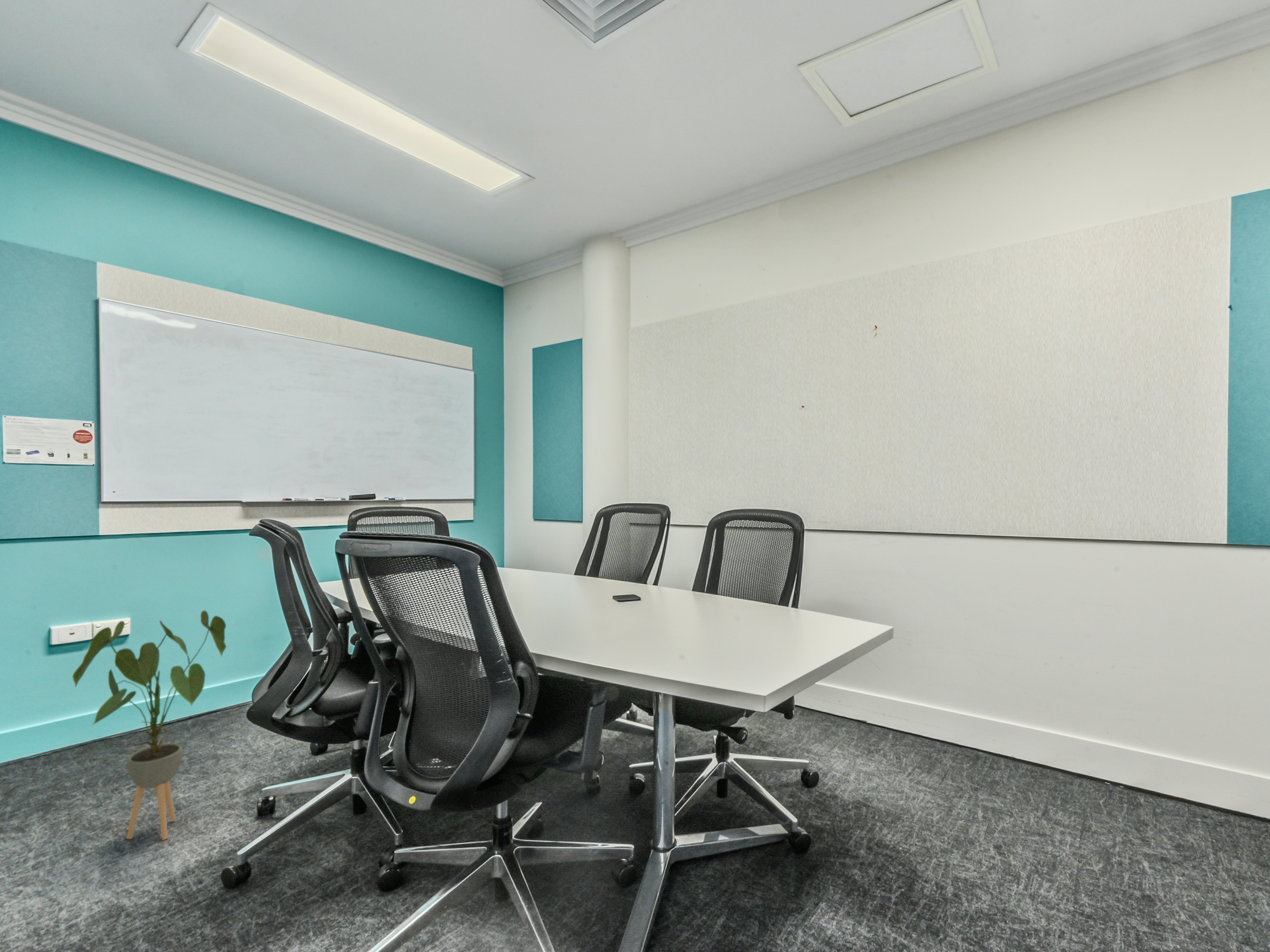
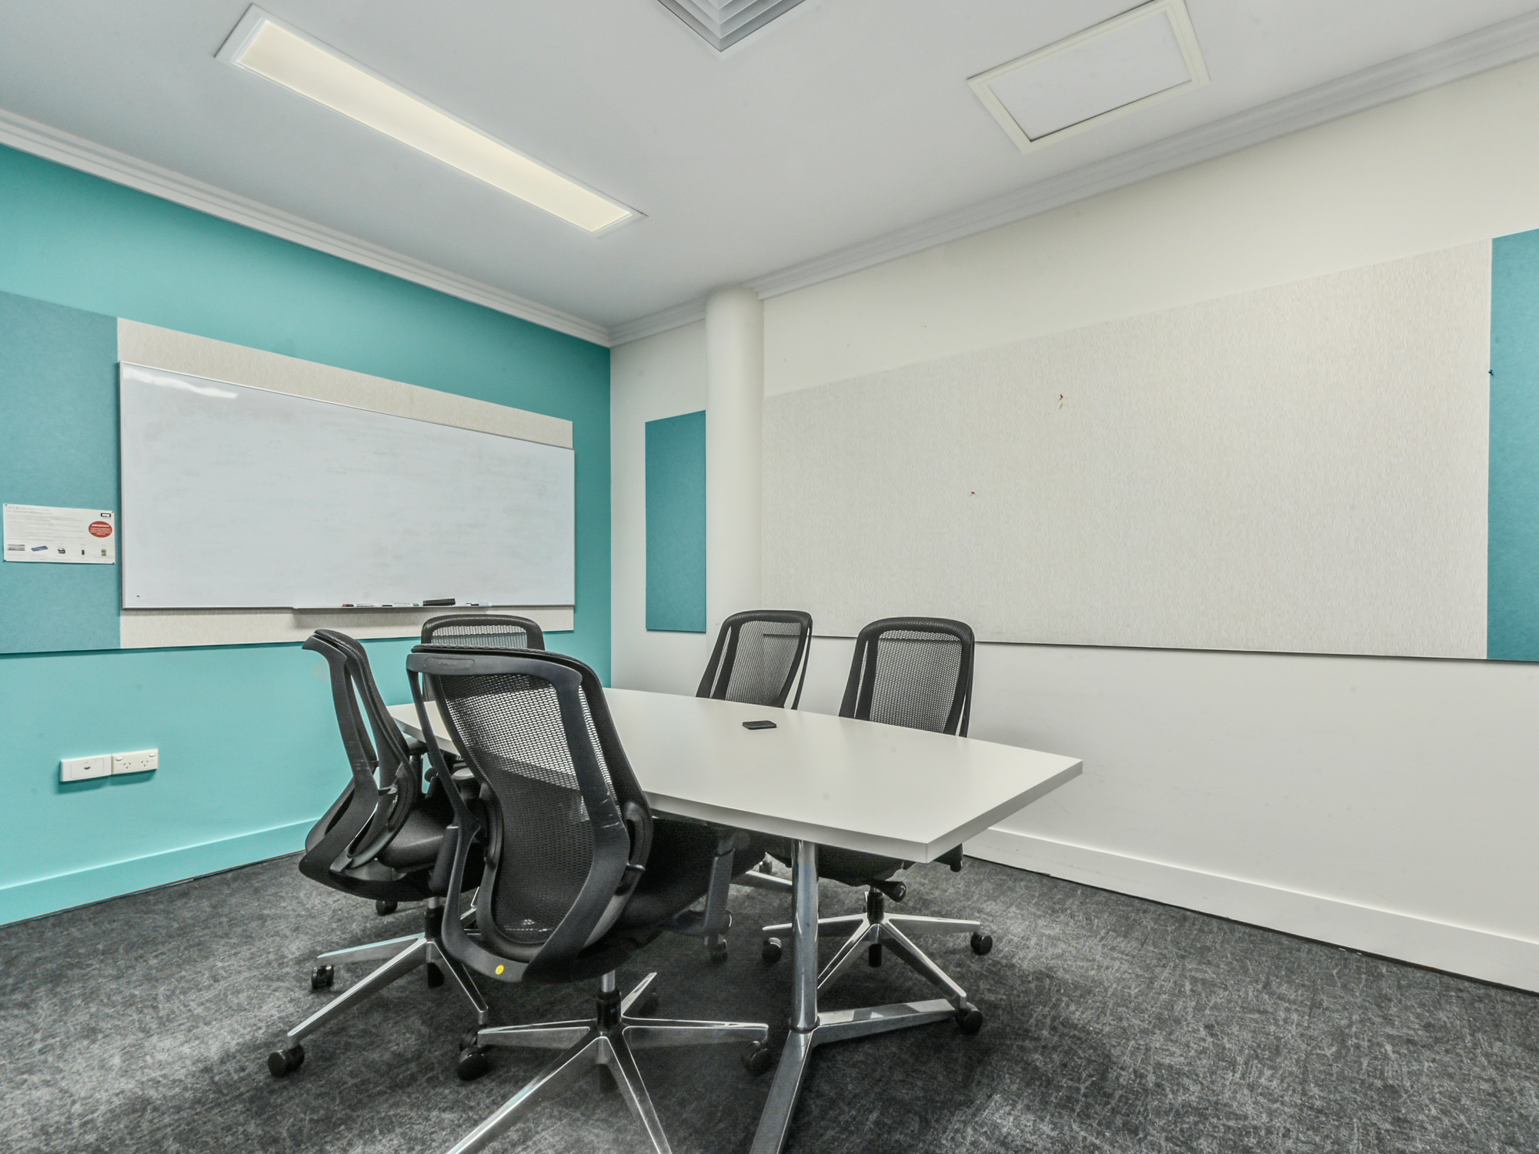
- house plant [72,610,227,841]
